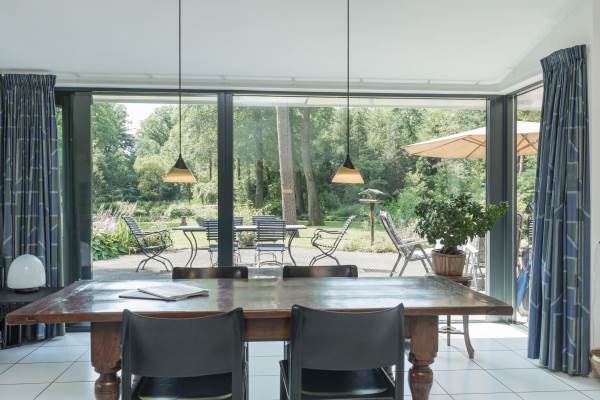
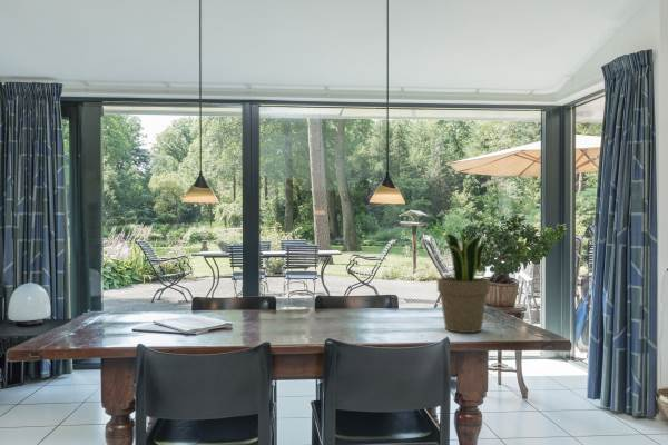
+ potted plant [431,226,490,334]
